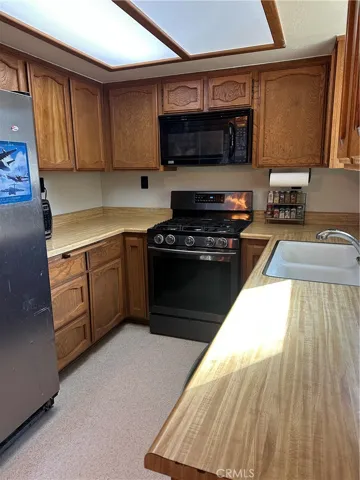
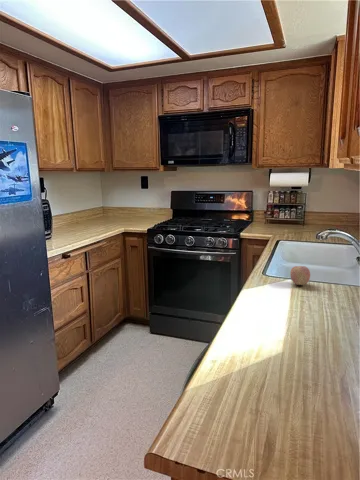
+ fruit [289,265,311,286]
